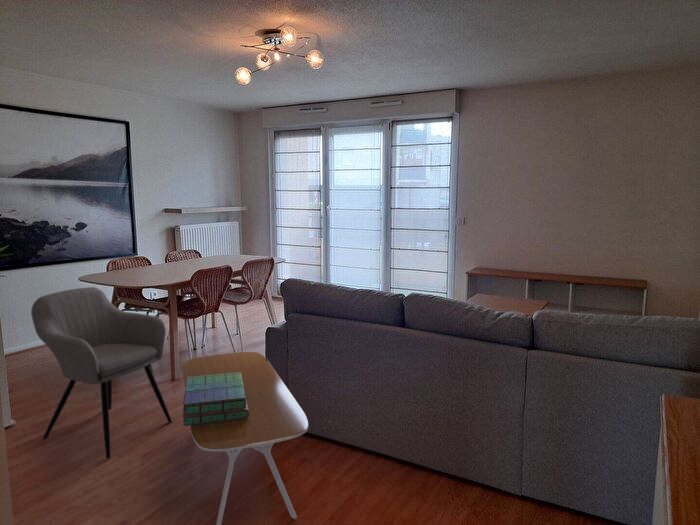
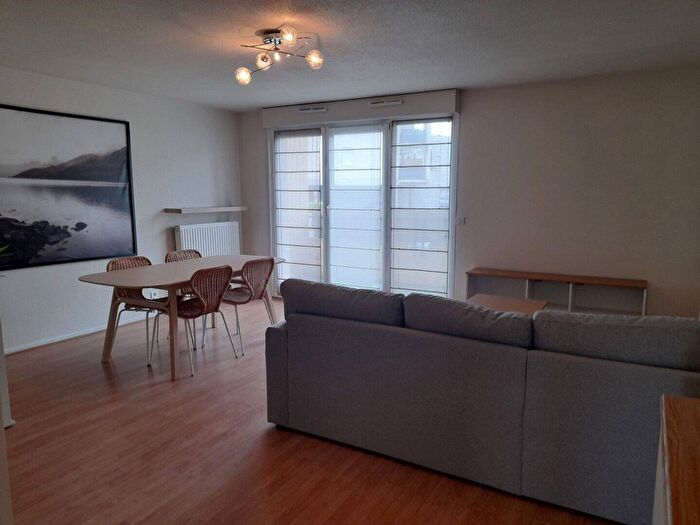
- coffee table [181,351,309,525]
- armchair [30,286,173,460]
- stack of books [182,372,249,427]
